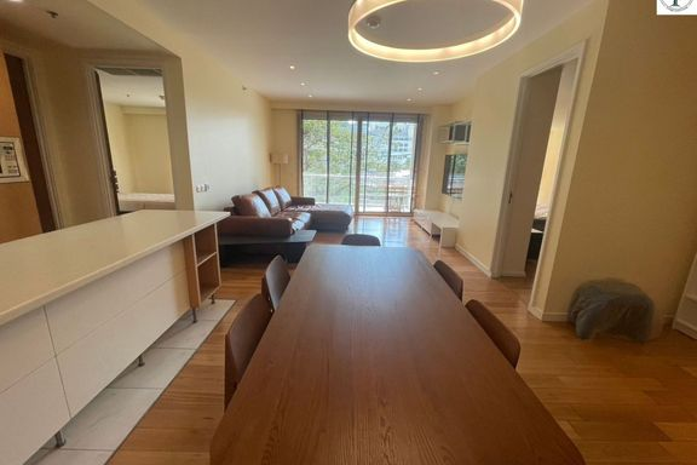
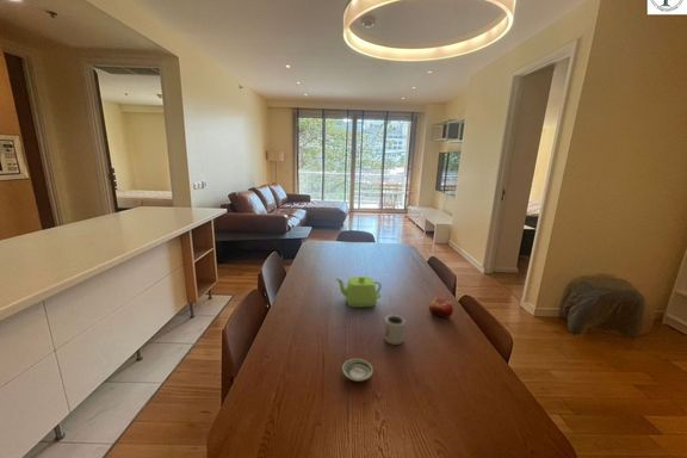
+ teapot [334,274,383,309]
+ saucer [341,358,375,383]
+ cup [383,314,407,346]
+ fruit [428,296,454,320]
